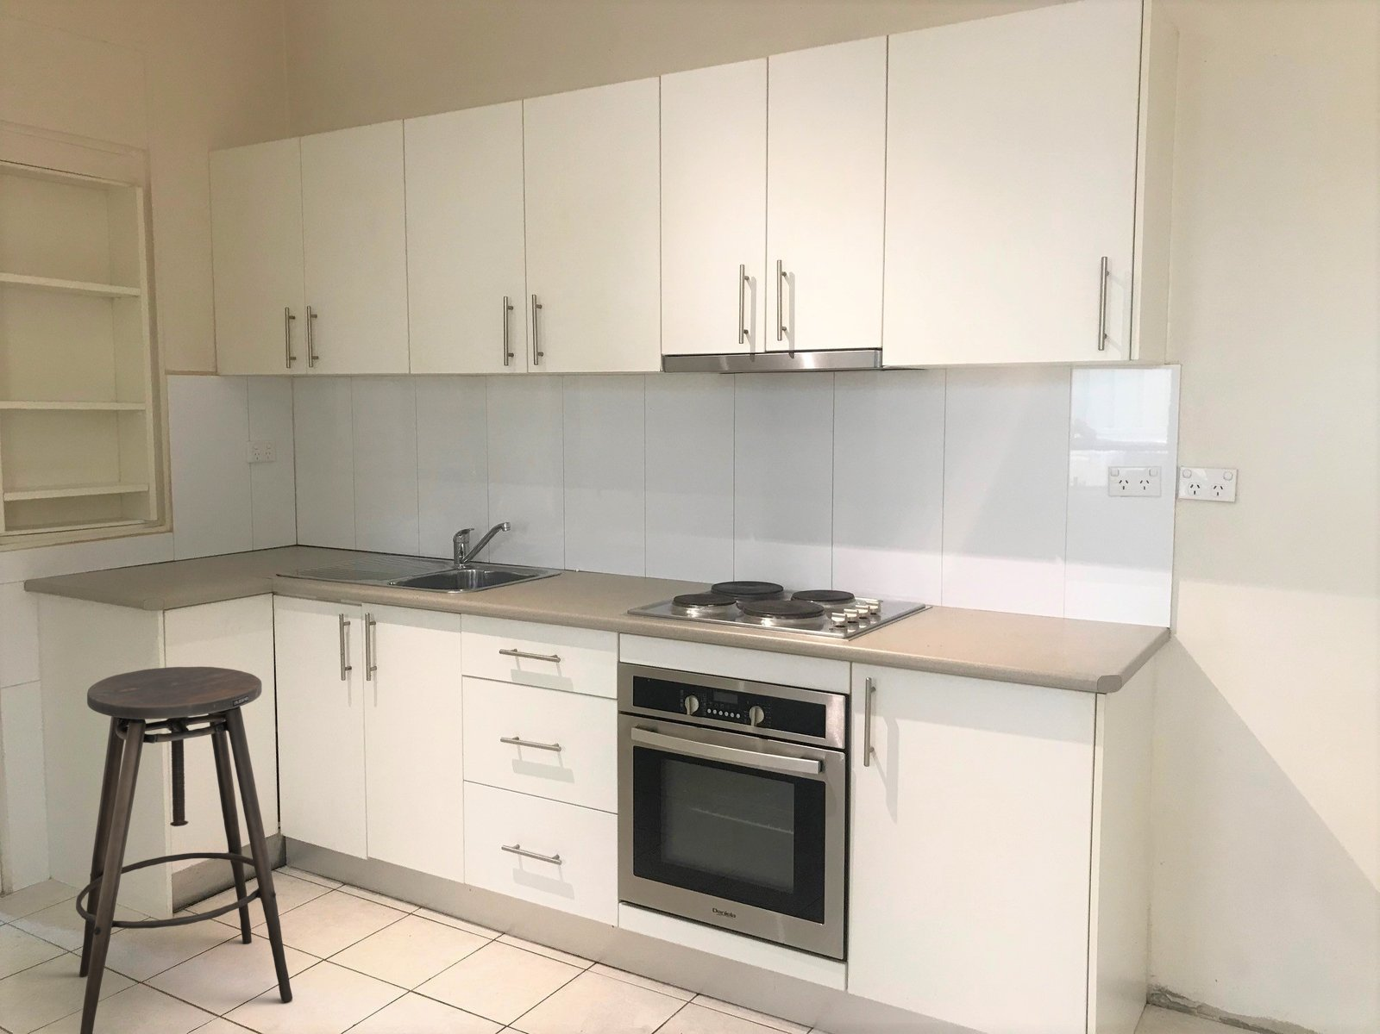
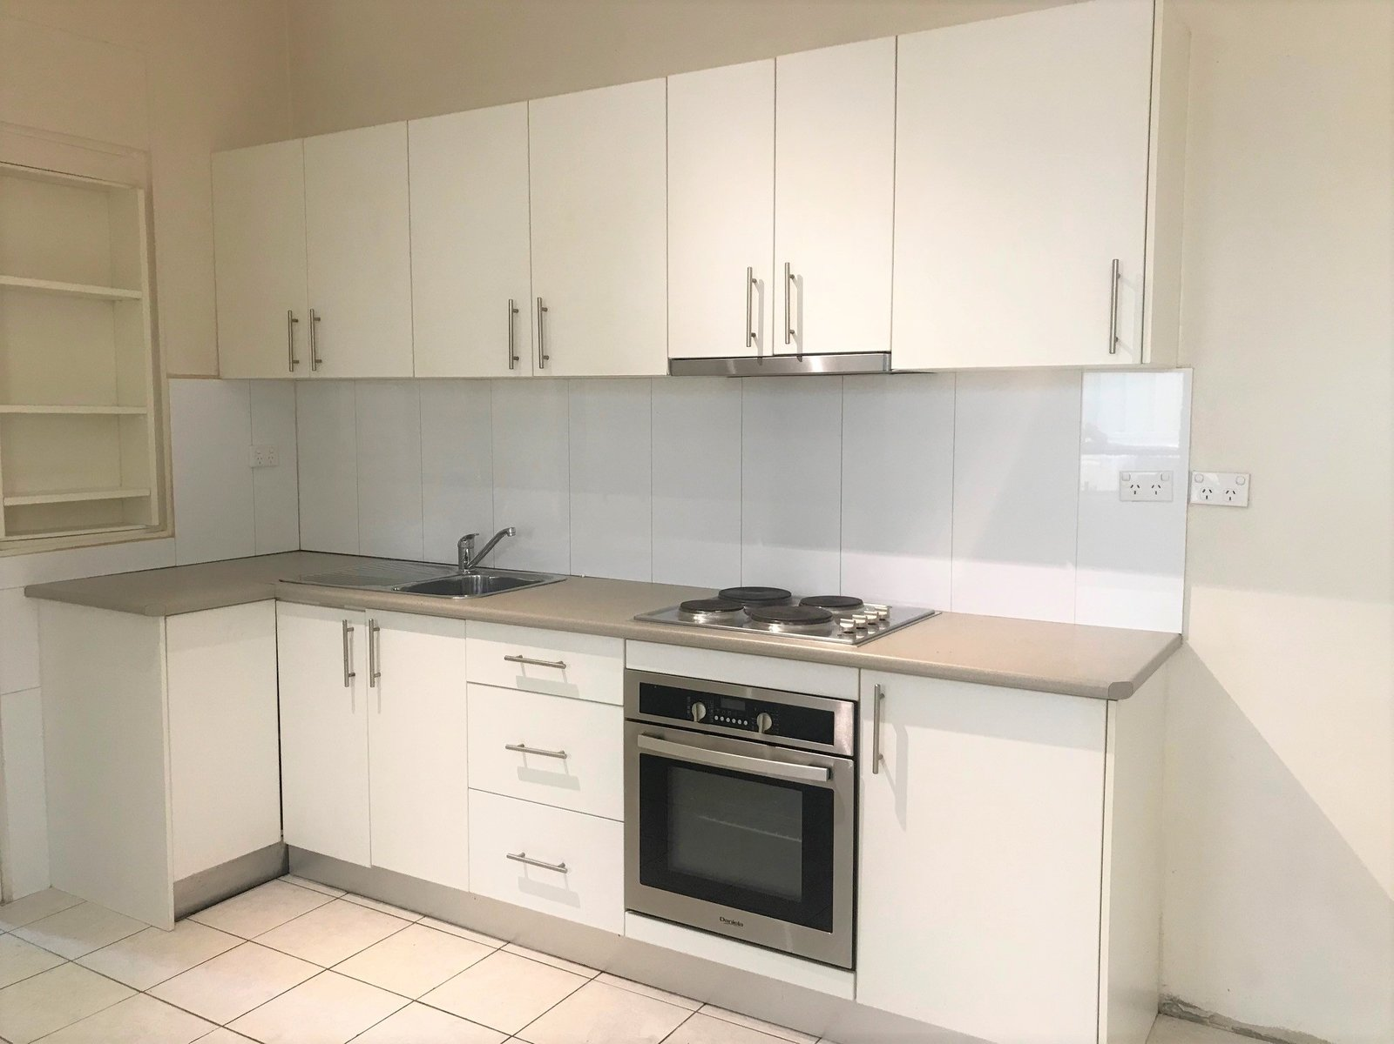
- stool [75,666,293,1034]
